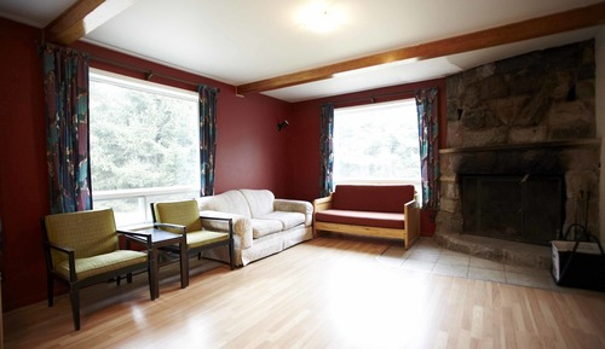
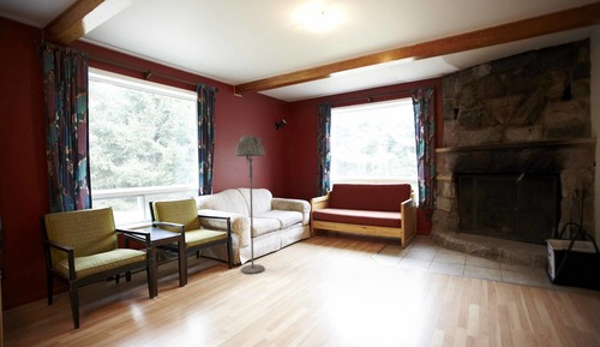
+ floor lamp [234,134,266,275]
